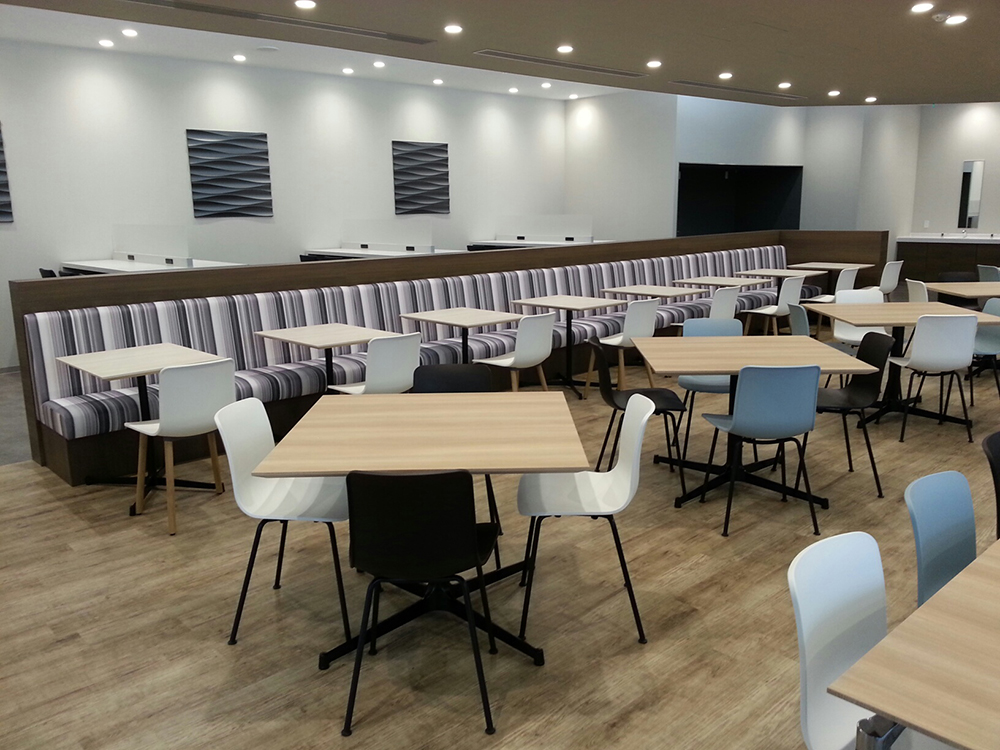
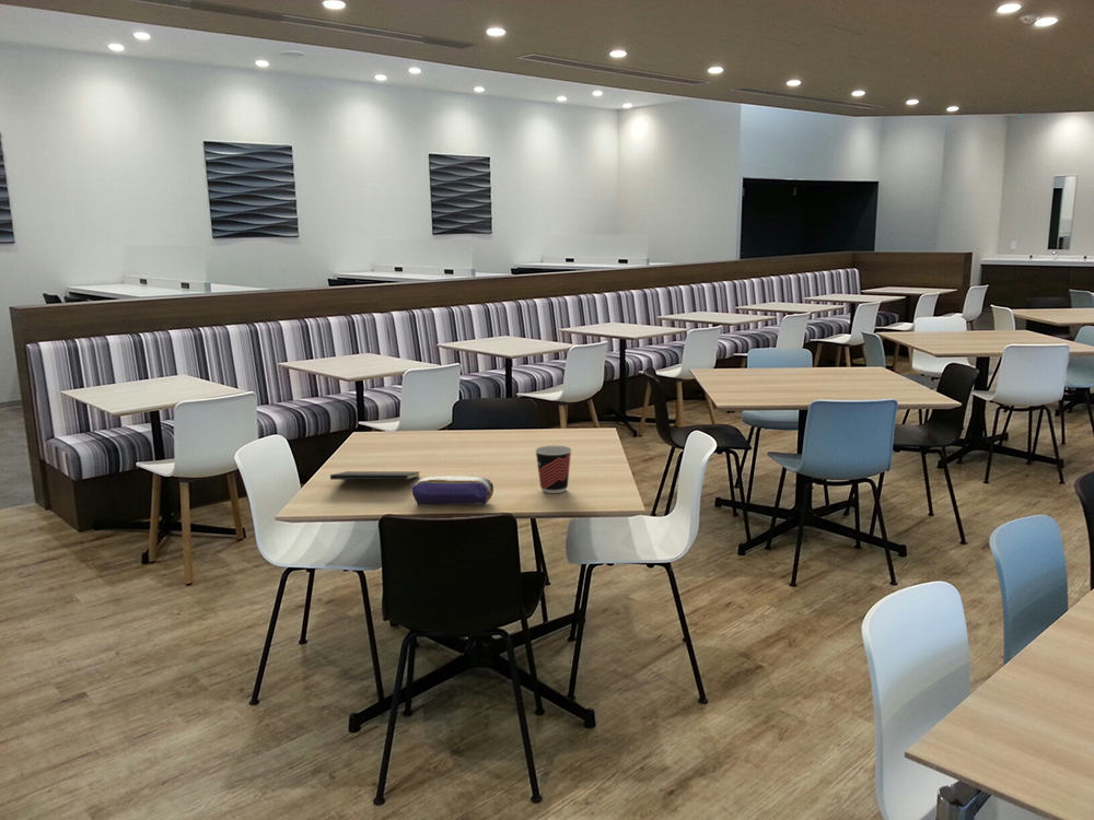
+ pencil case [411,475,494,505]
+ cup [534,445,573,494]
+ notepad [329,470,421,490]
